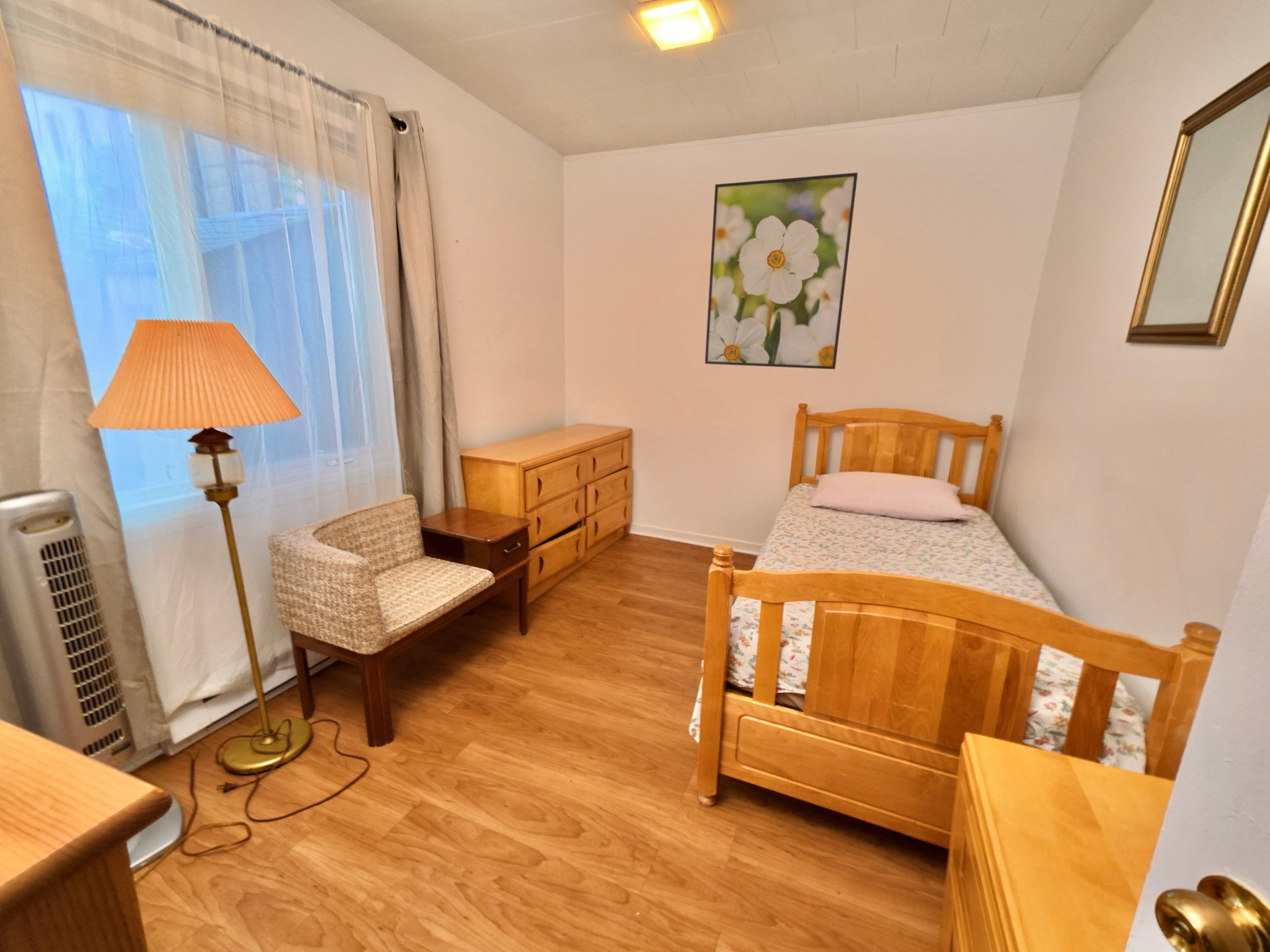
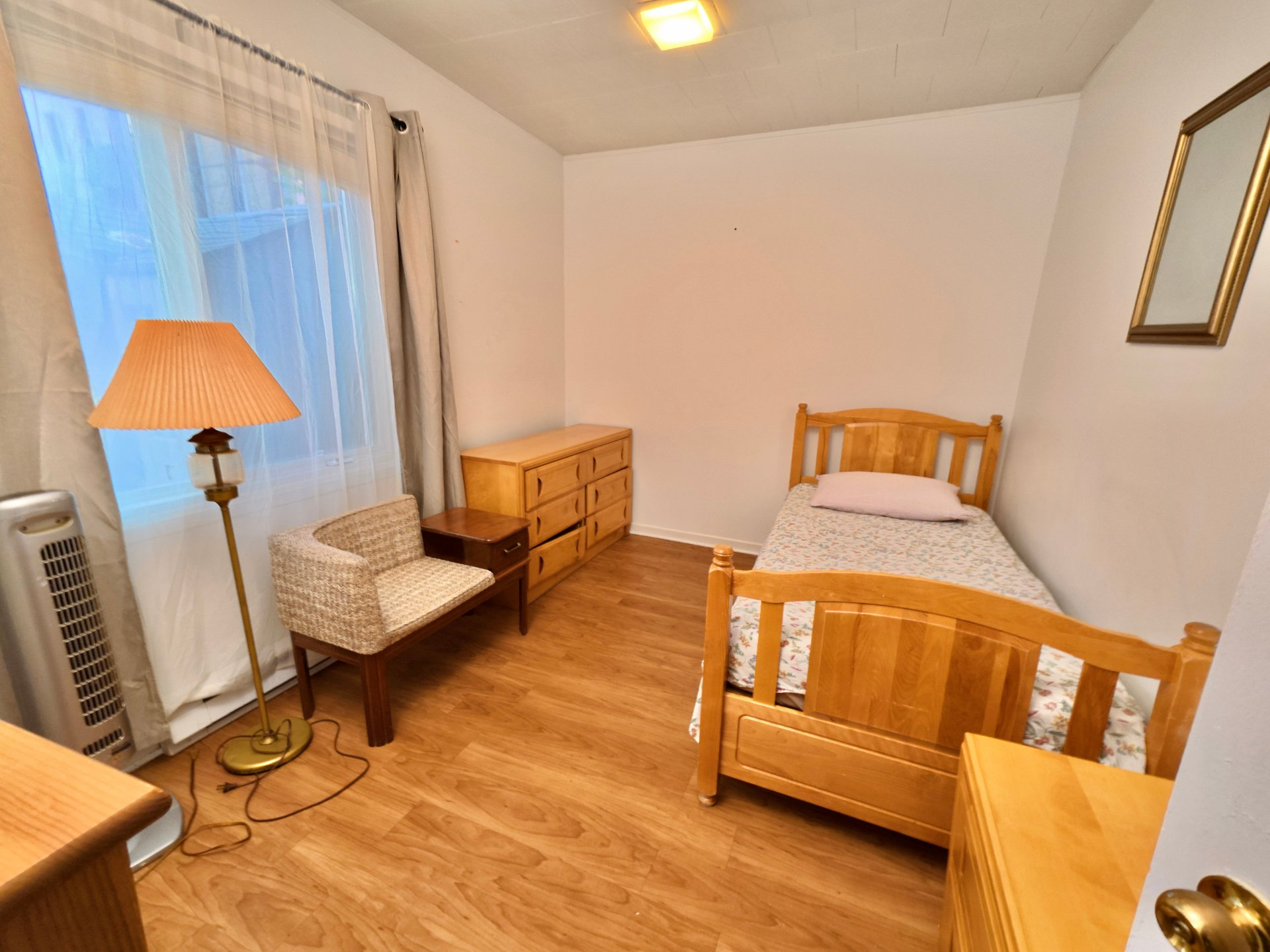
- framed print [704,172,859,370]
